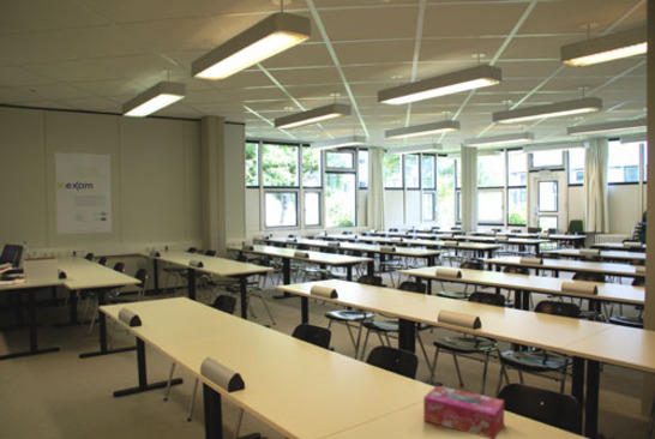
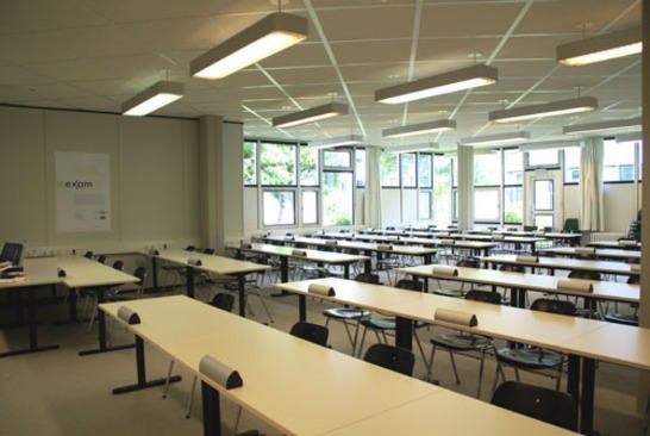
- tissue box [422,384,505,439]
